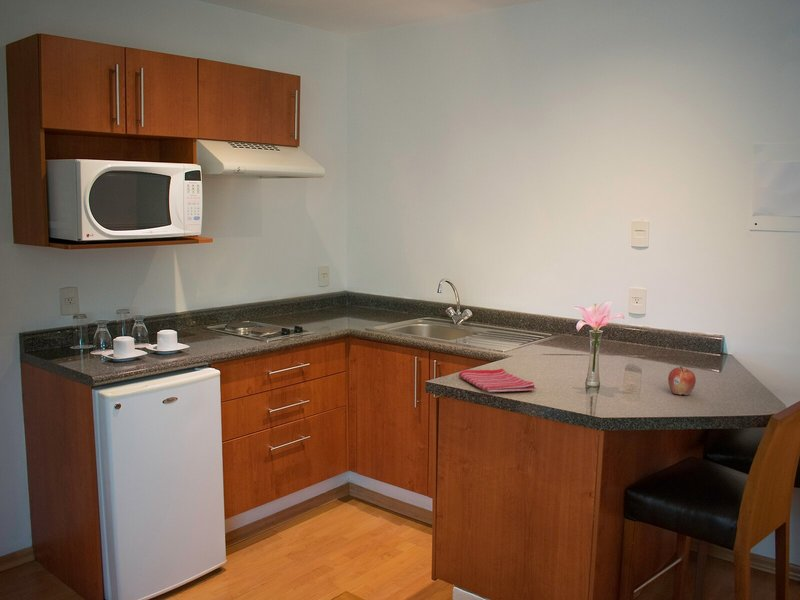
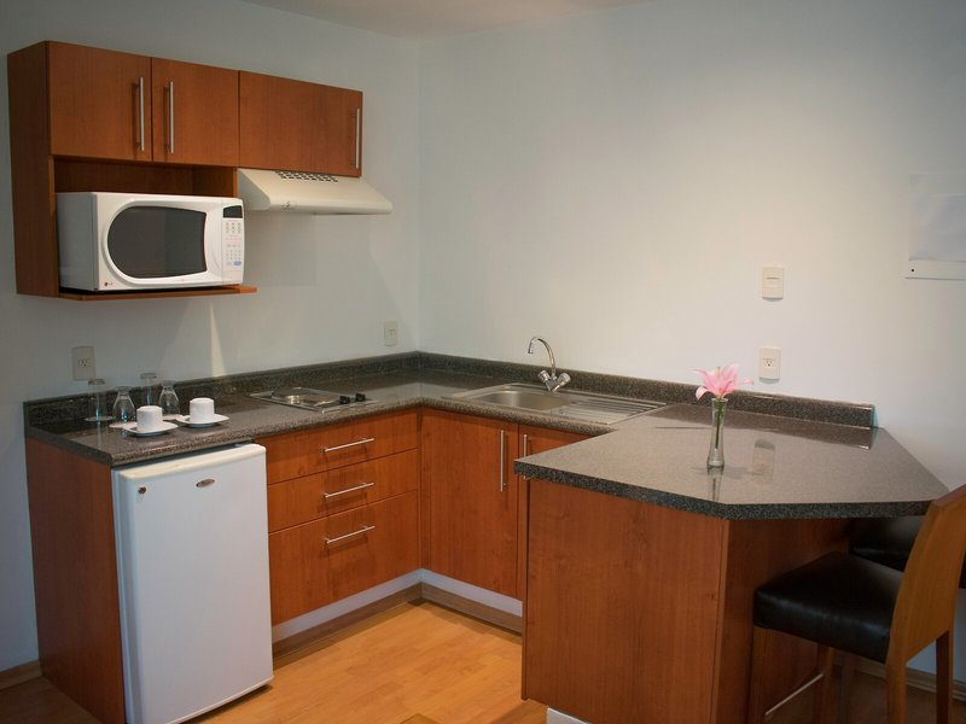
- dish towel [458,368,536,393]
- fruit [667,365,697,396]
